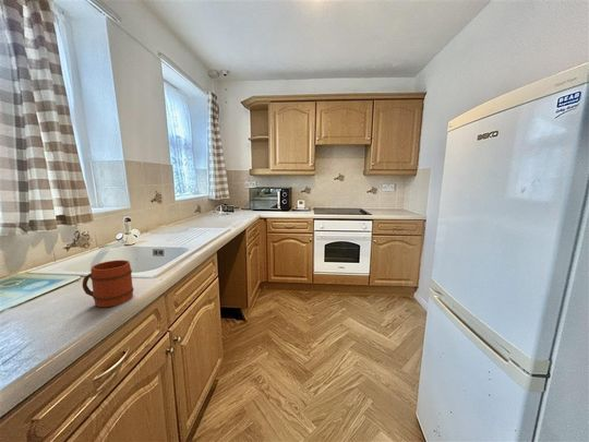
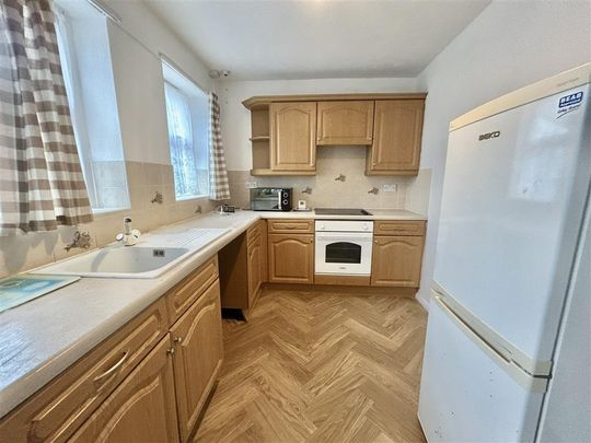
- mug [81,259,134,308]
